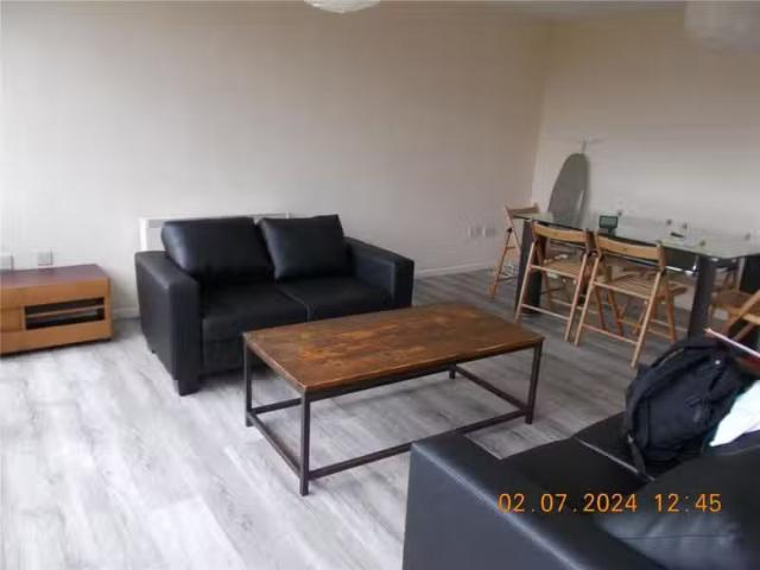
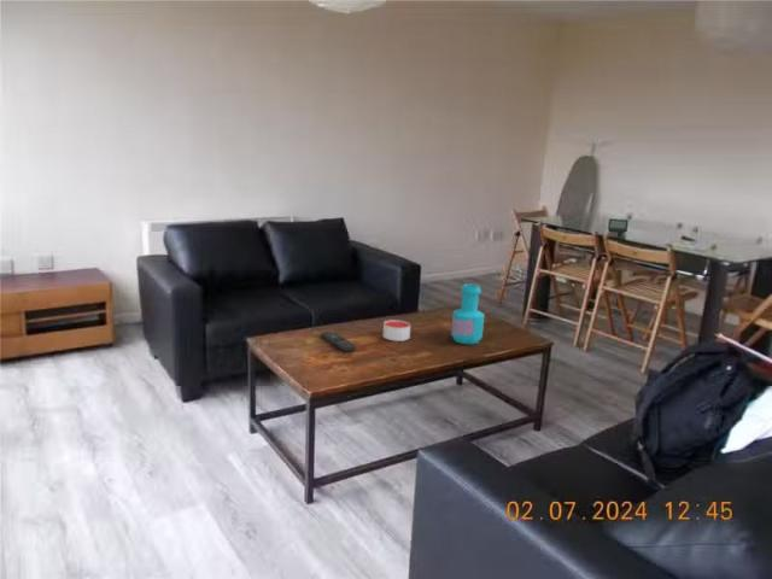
+ remote control [320,331,358,352]
+ candle [382,318,411,343]
+ bottle [450,282,486,345]
